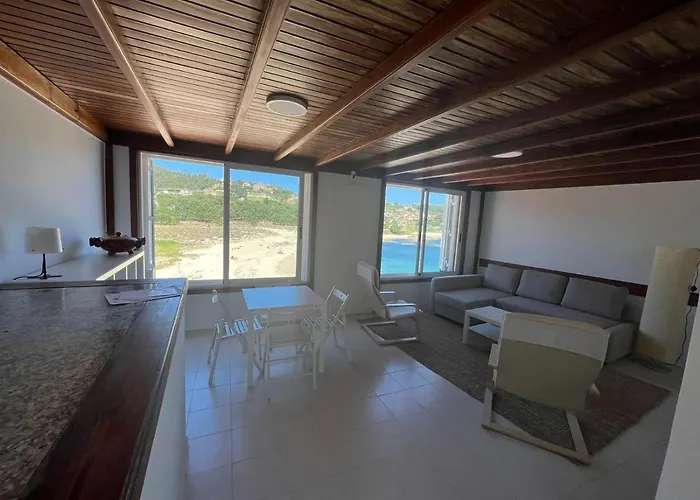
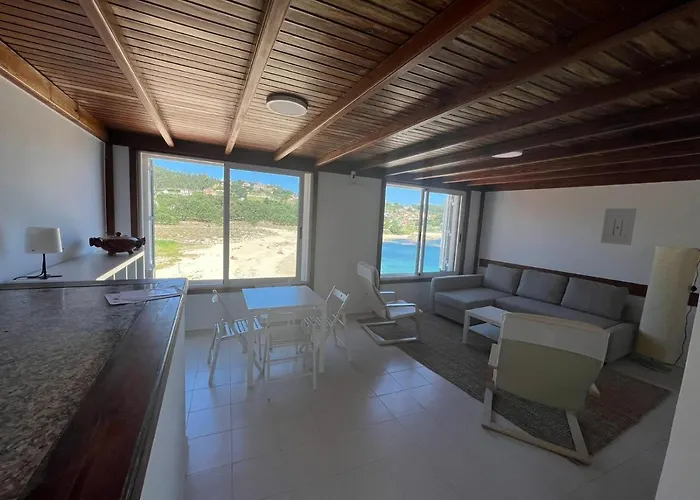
+ wall art [600,207,637,246]
